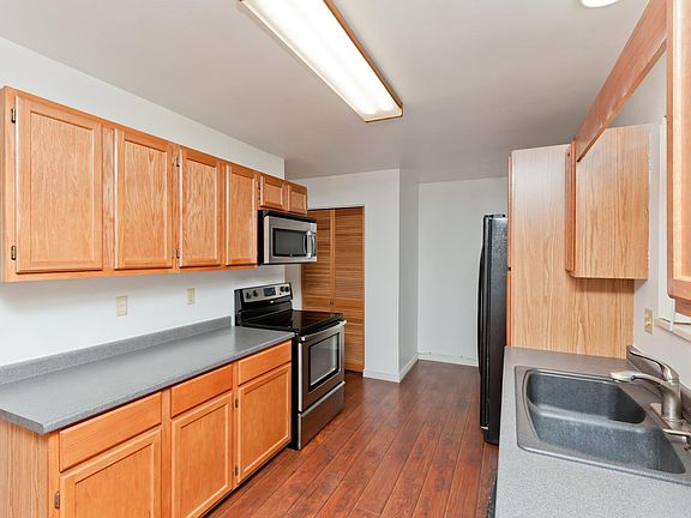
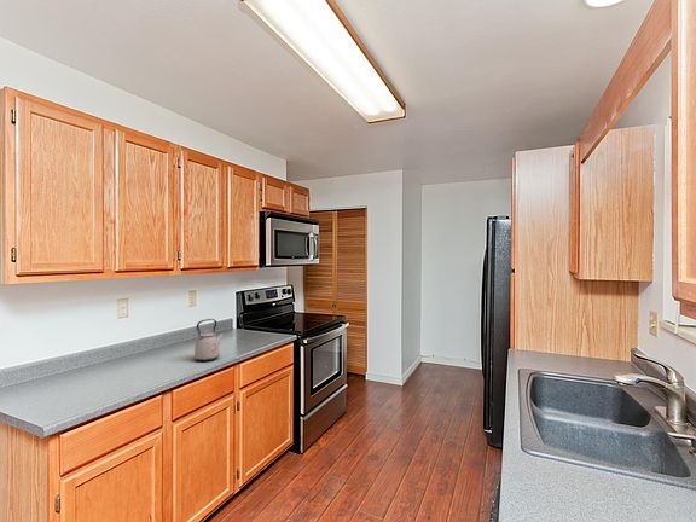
+ kettle [193,318,225,362]
